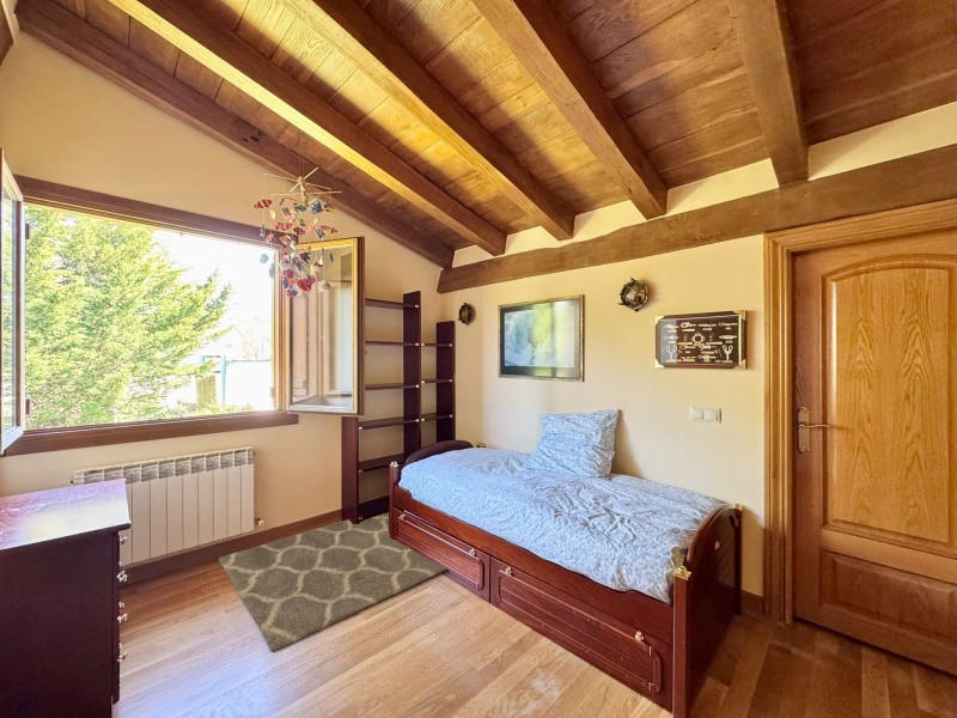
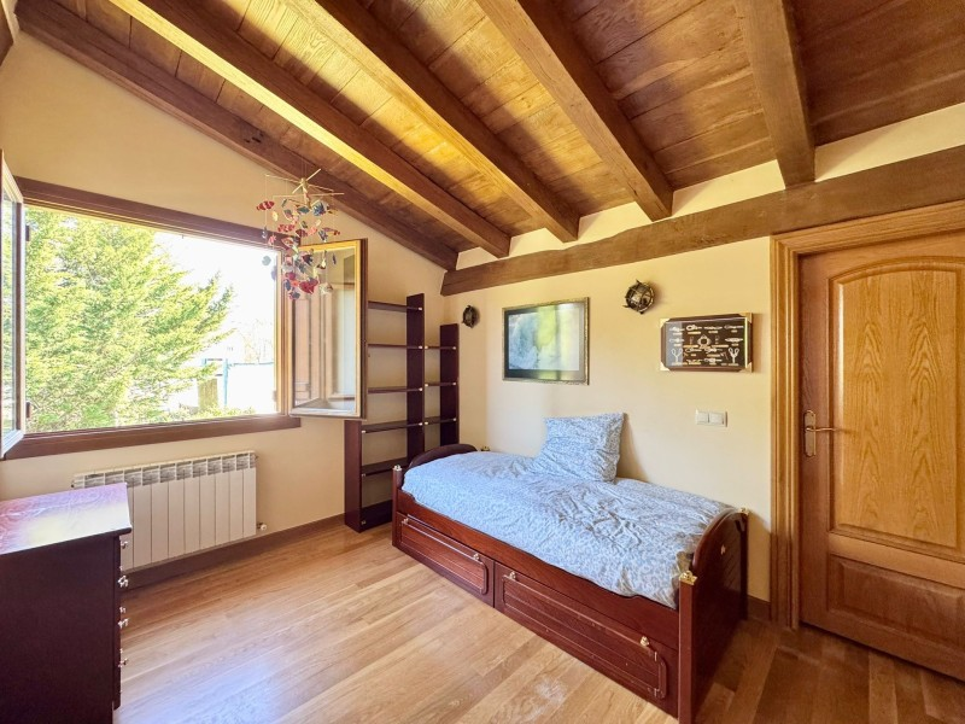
- rug [218,511,447,652]
